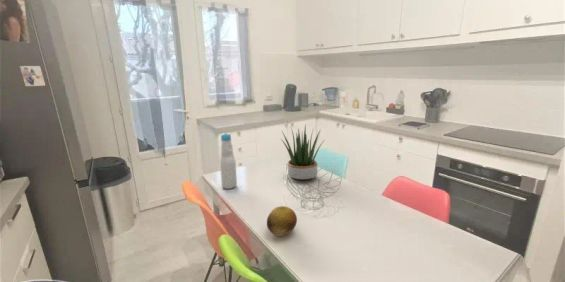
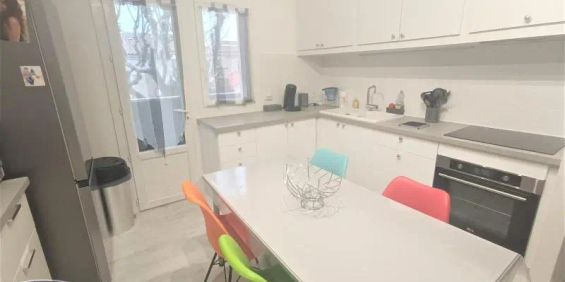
- fruit [266,205,298,237]
- bottle [219,132,238,190]
- potted plant [280,124,325,181]
